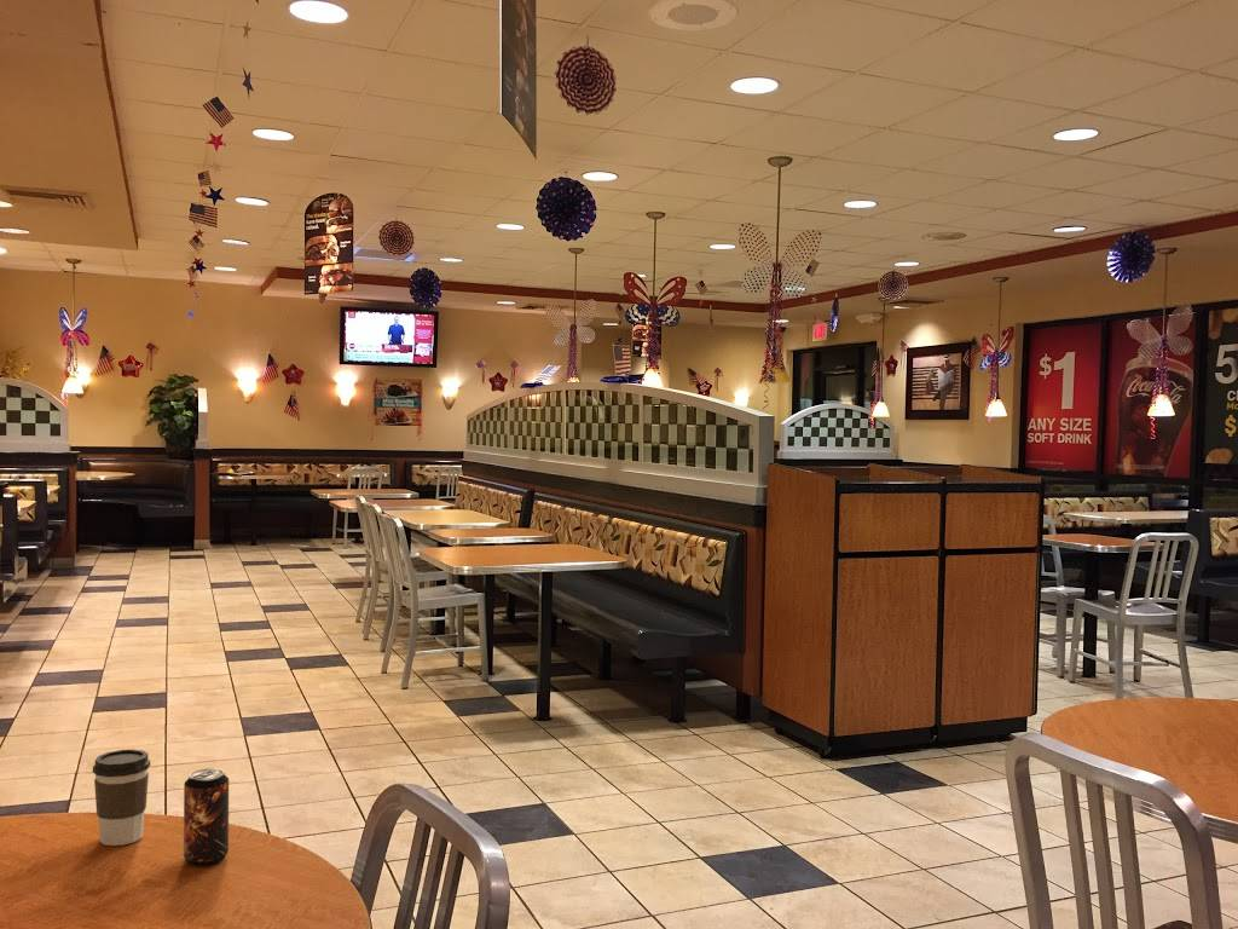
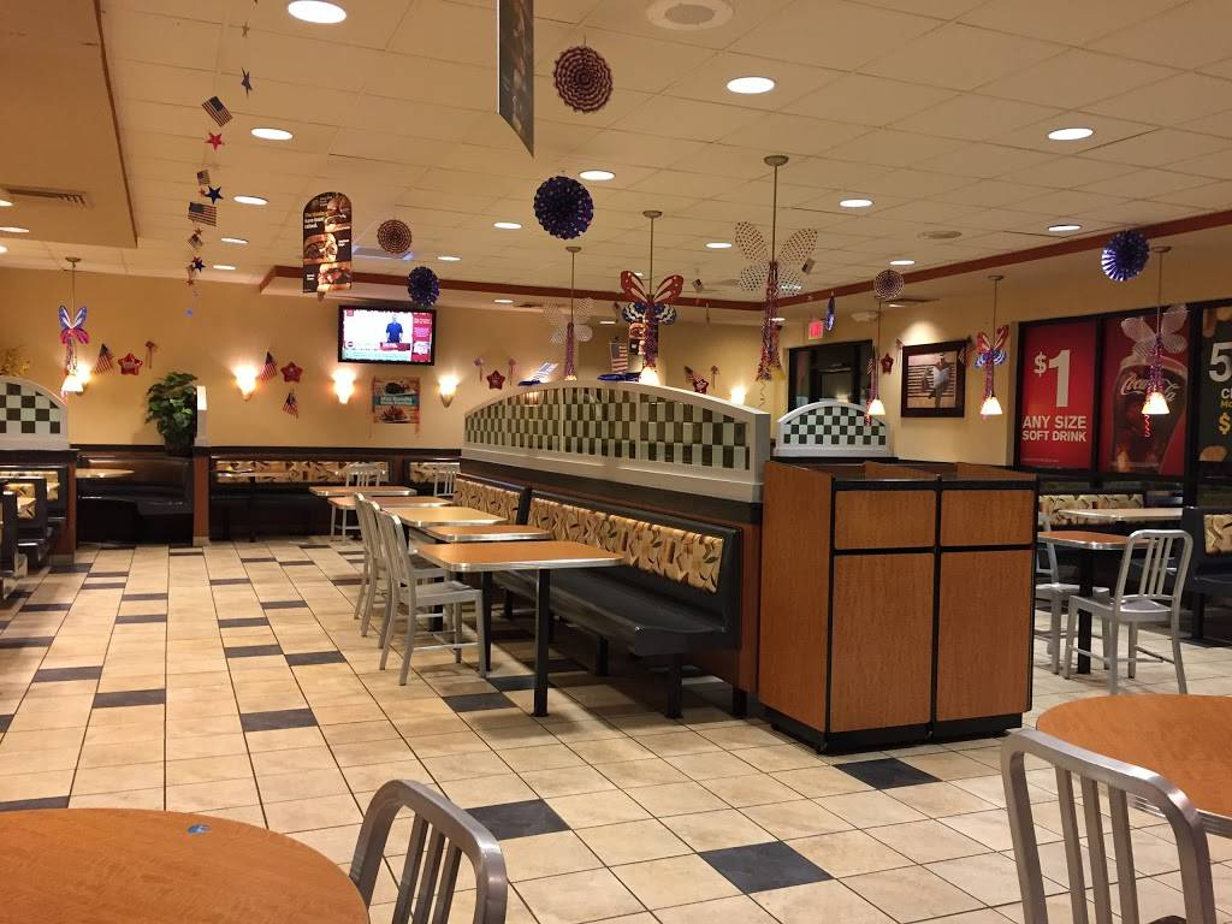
- beverage can [183,767,230,867]
- coffee cup [92,749,151,847]
